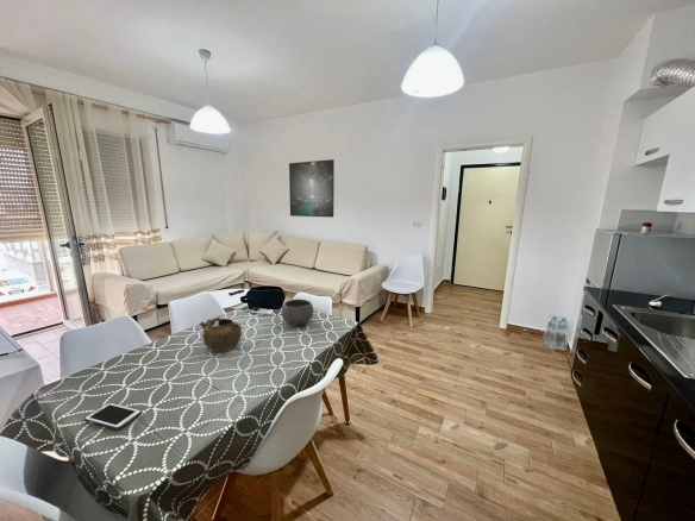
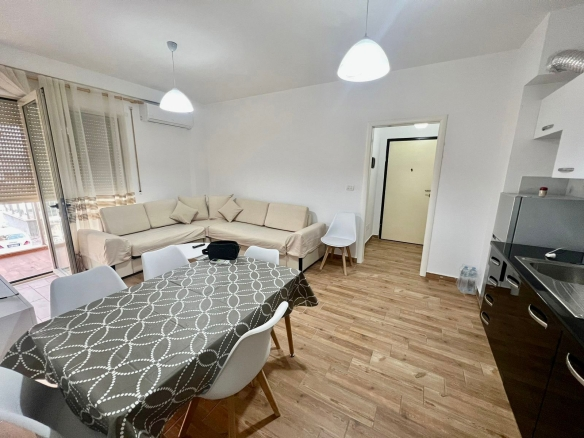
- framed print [288,158,336,219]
- cell phone [83,402,143,431]
- teapot [199,316,243,353]
- bowl [281,299,314,327]
